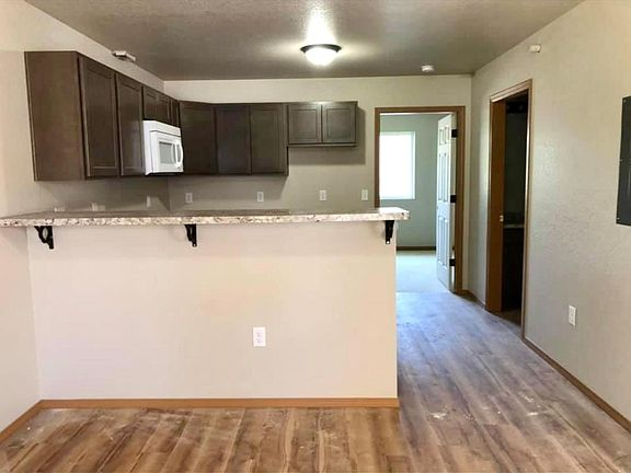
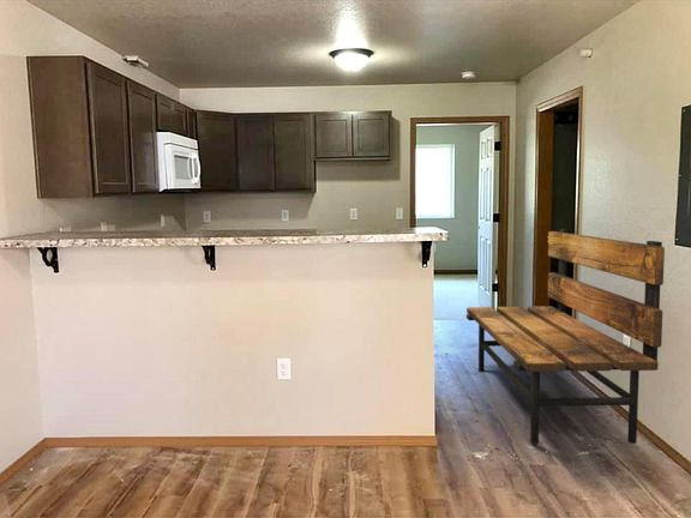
+ bench [465,228,666,446]
